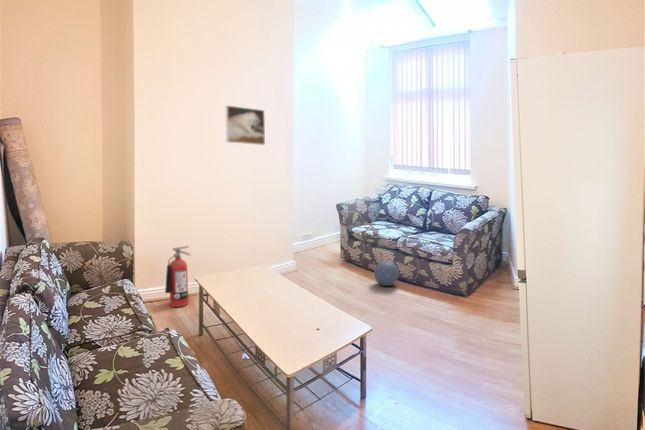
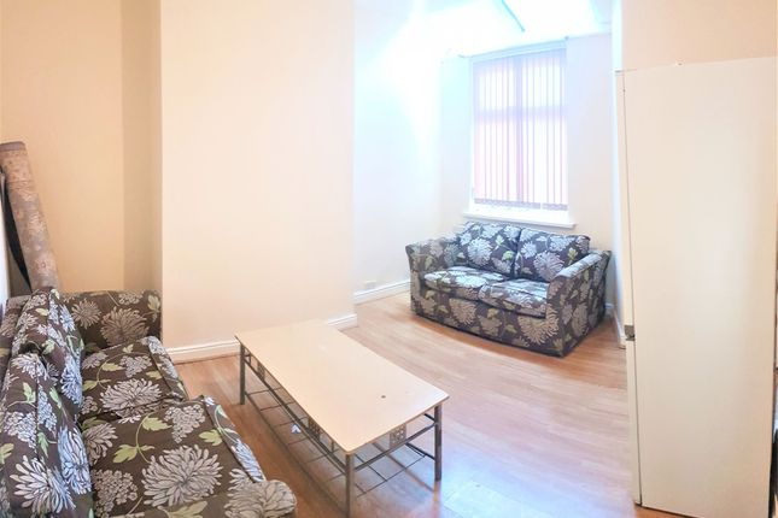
- ball [373,260,401,287]
- fire extinguisher [164,245,192,308]
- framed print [225,104,266,146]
